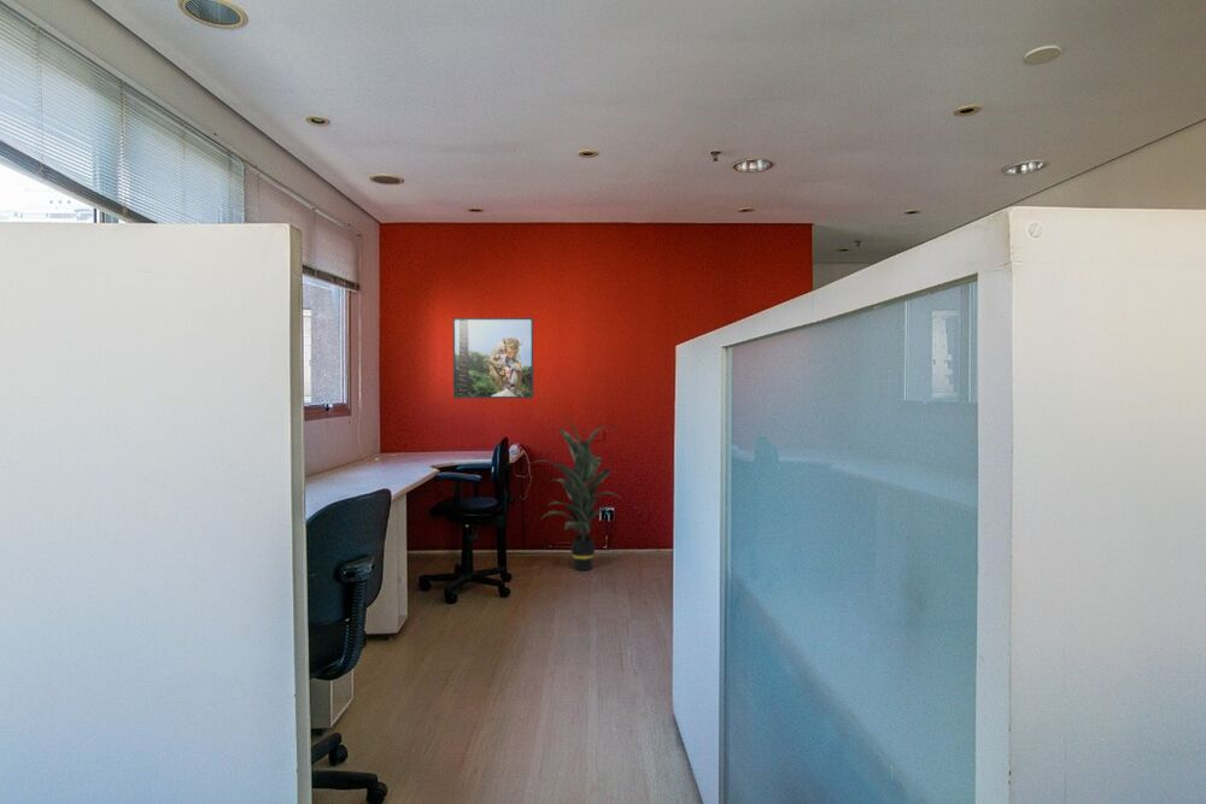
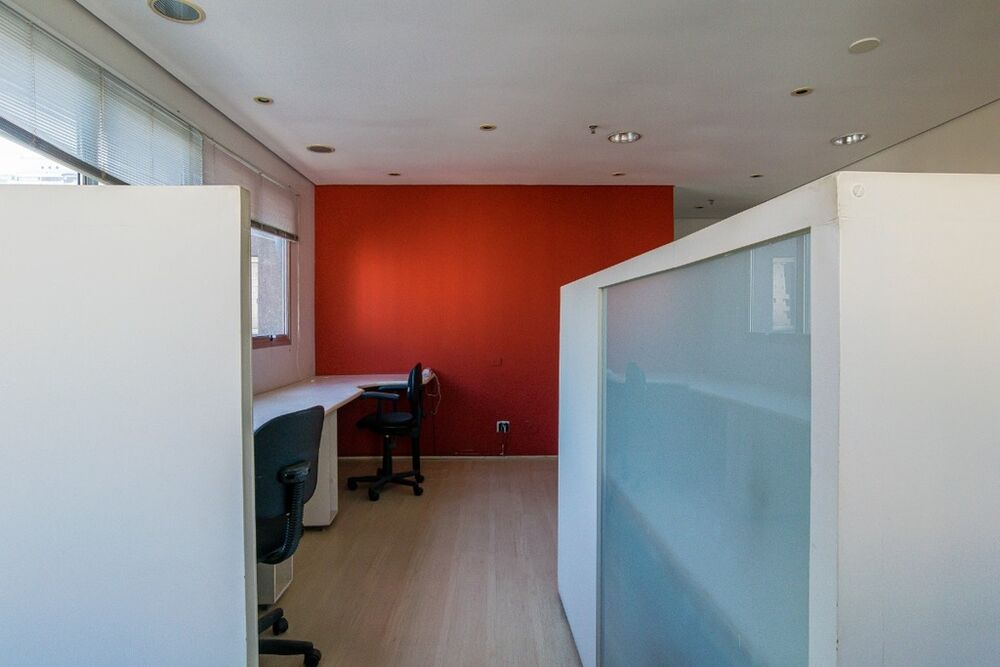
- indoor plant [532,417,622,571]
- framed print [452,317,534,399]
